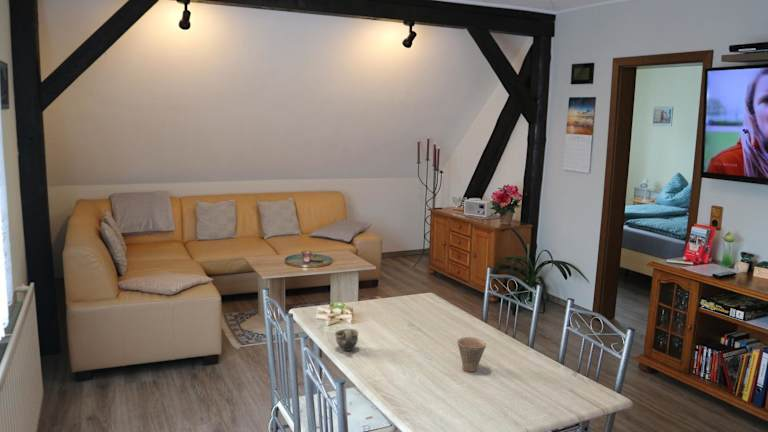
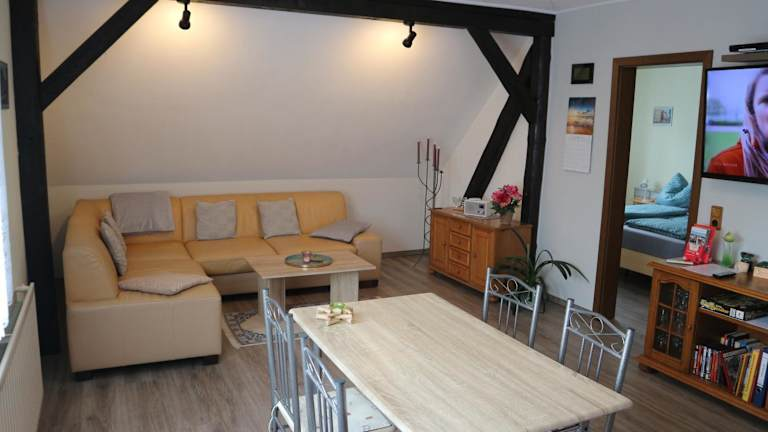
- cup [334,328,359,352]
- cup [456,336,487,372]
